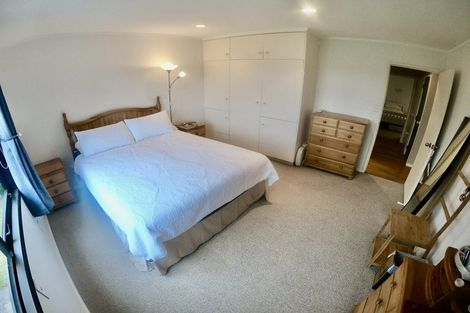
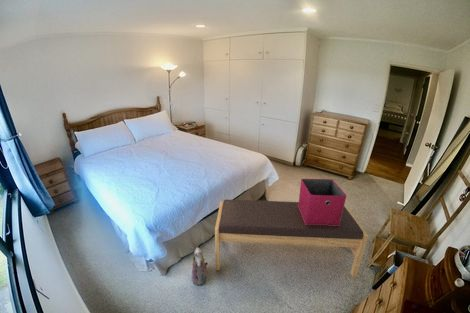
+ bench [214,199,369,278]
+ plush toy [191,247,209,286]
+ storage bin [298,178,347,226]
